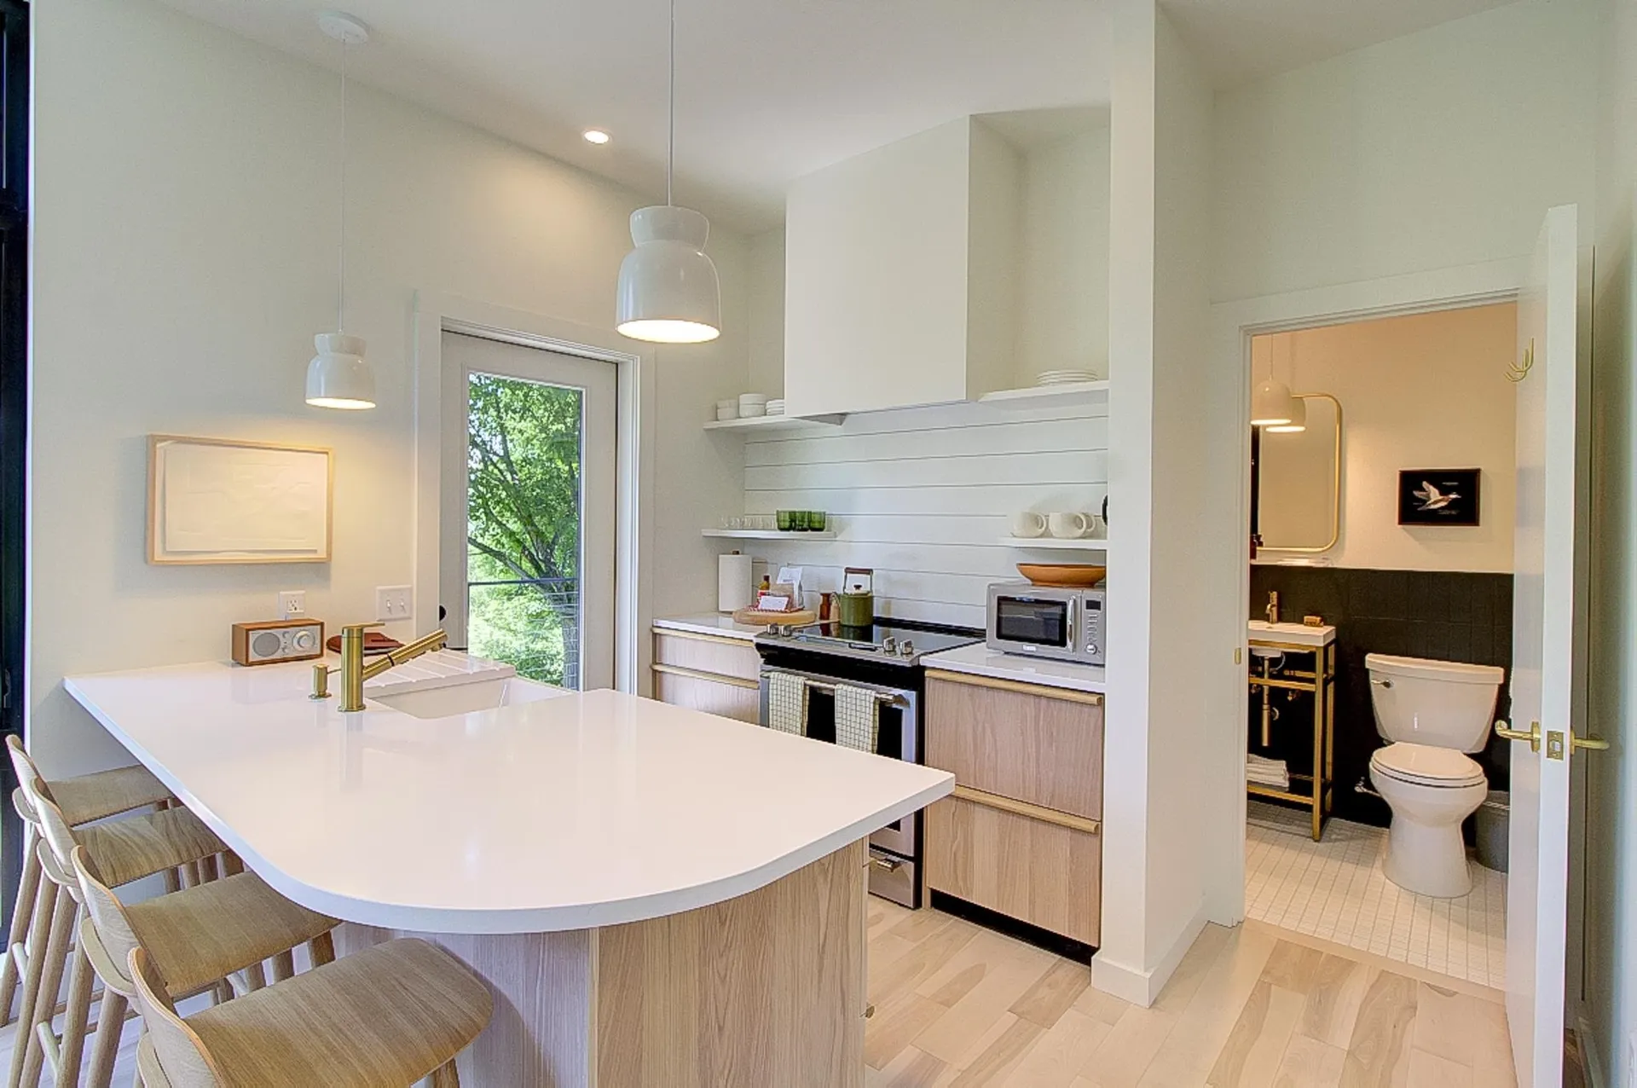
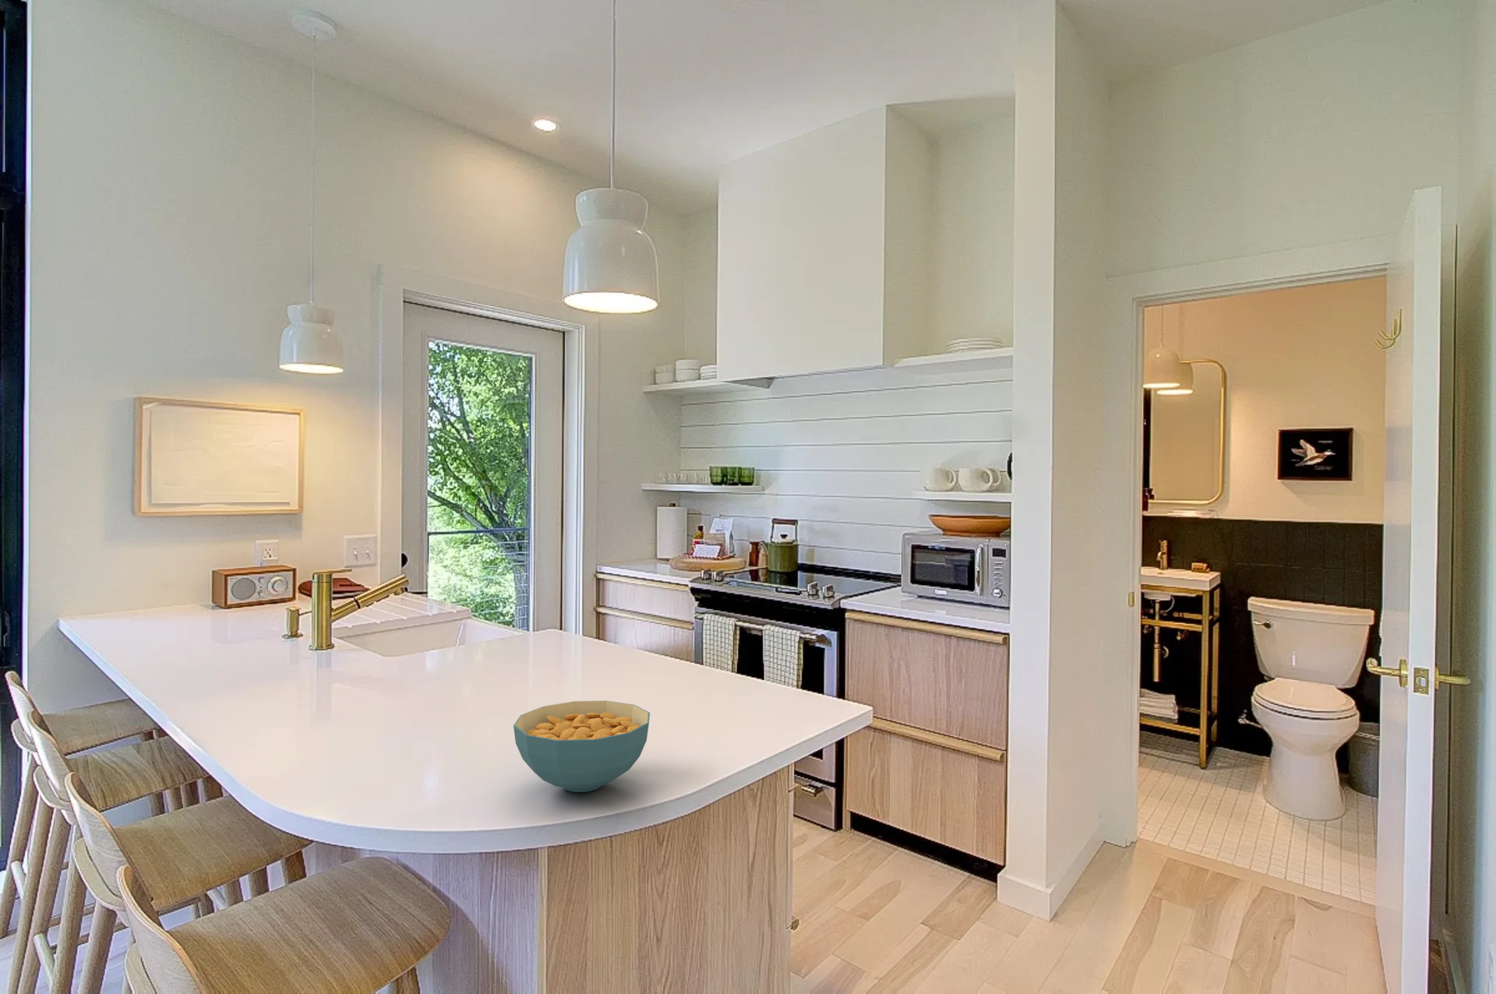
+ cereal bowl [513,700,650,793]
